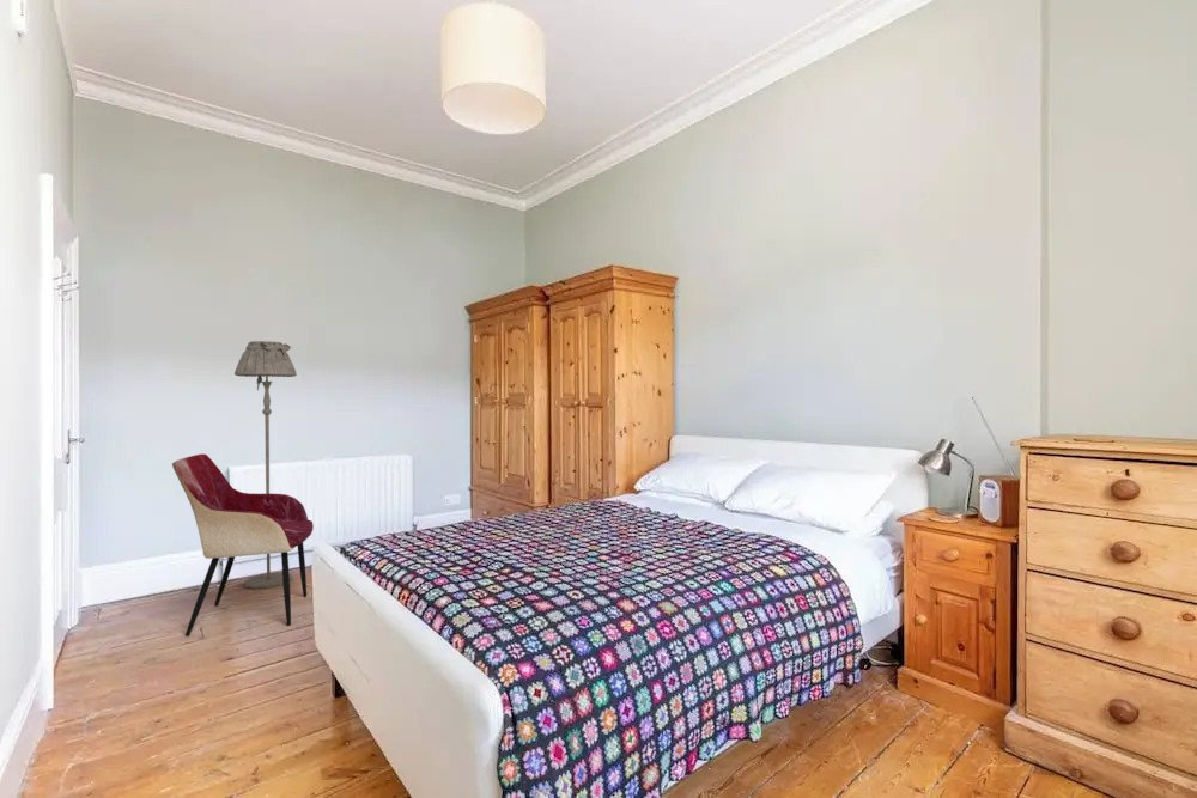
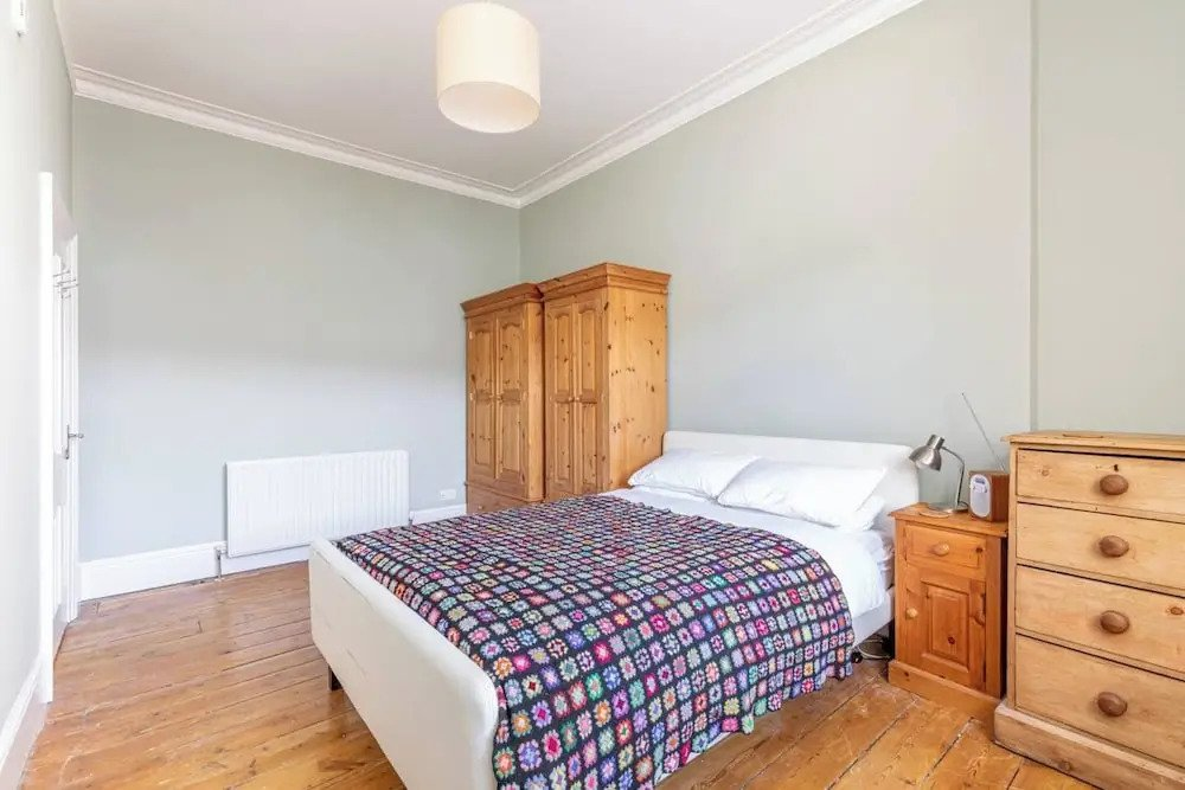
- armchair [171,452,315,636]
- floor lamp [233,340,298,590]
